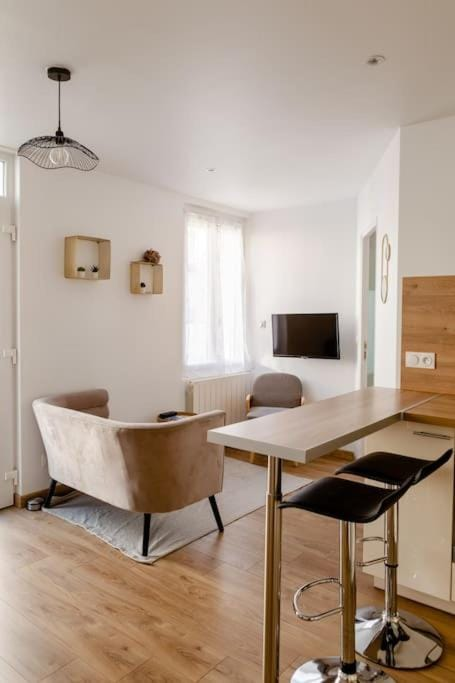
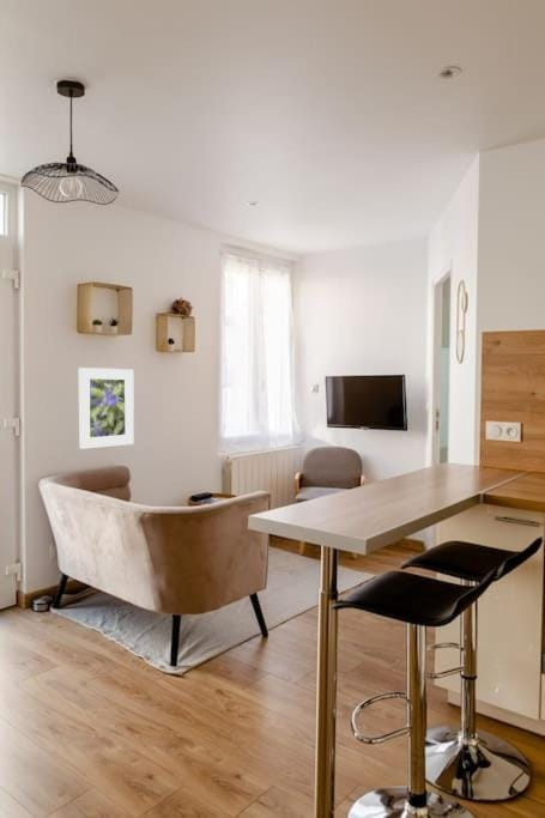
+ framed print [78,366,135,450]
